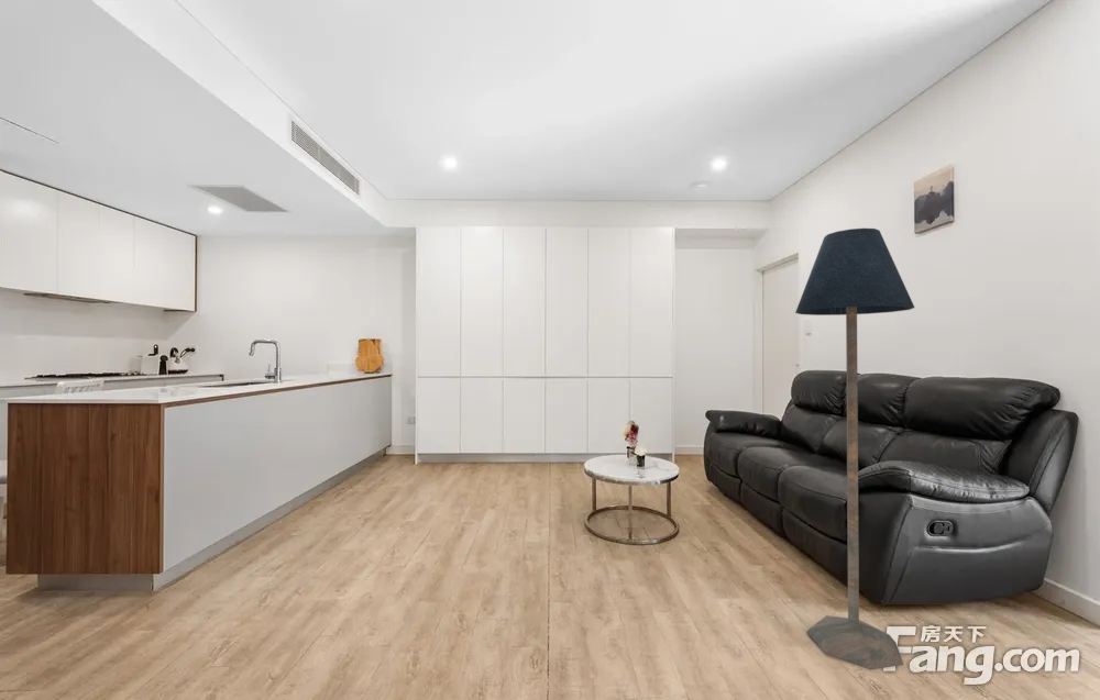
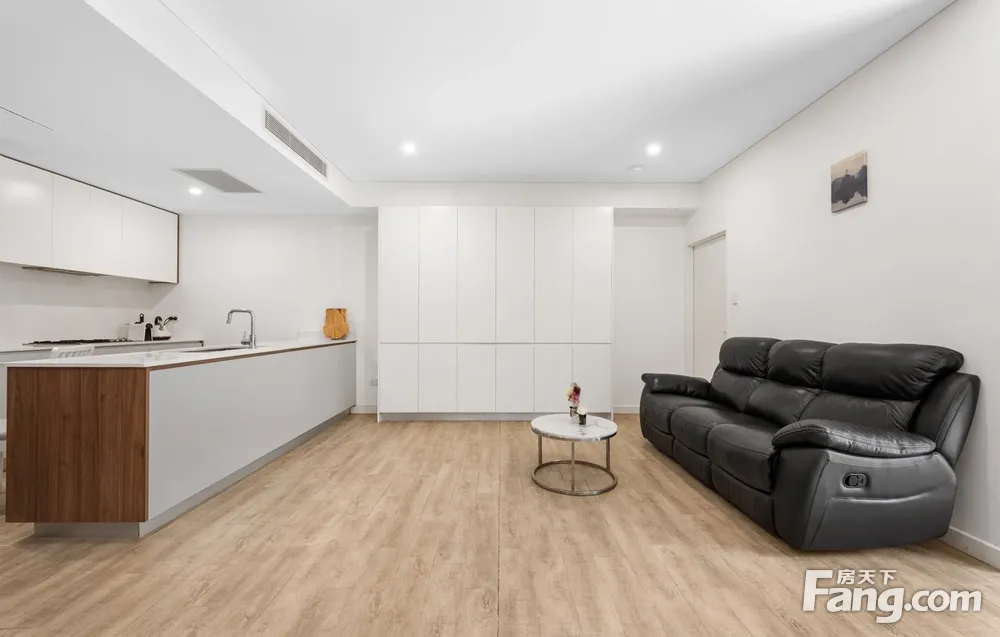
- floor lamp [794,227,915,671]
